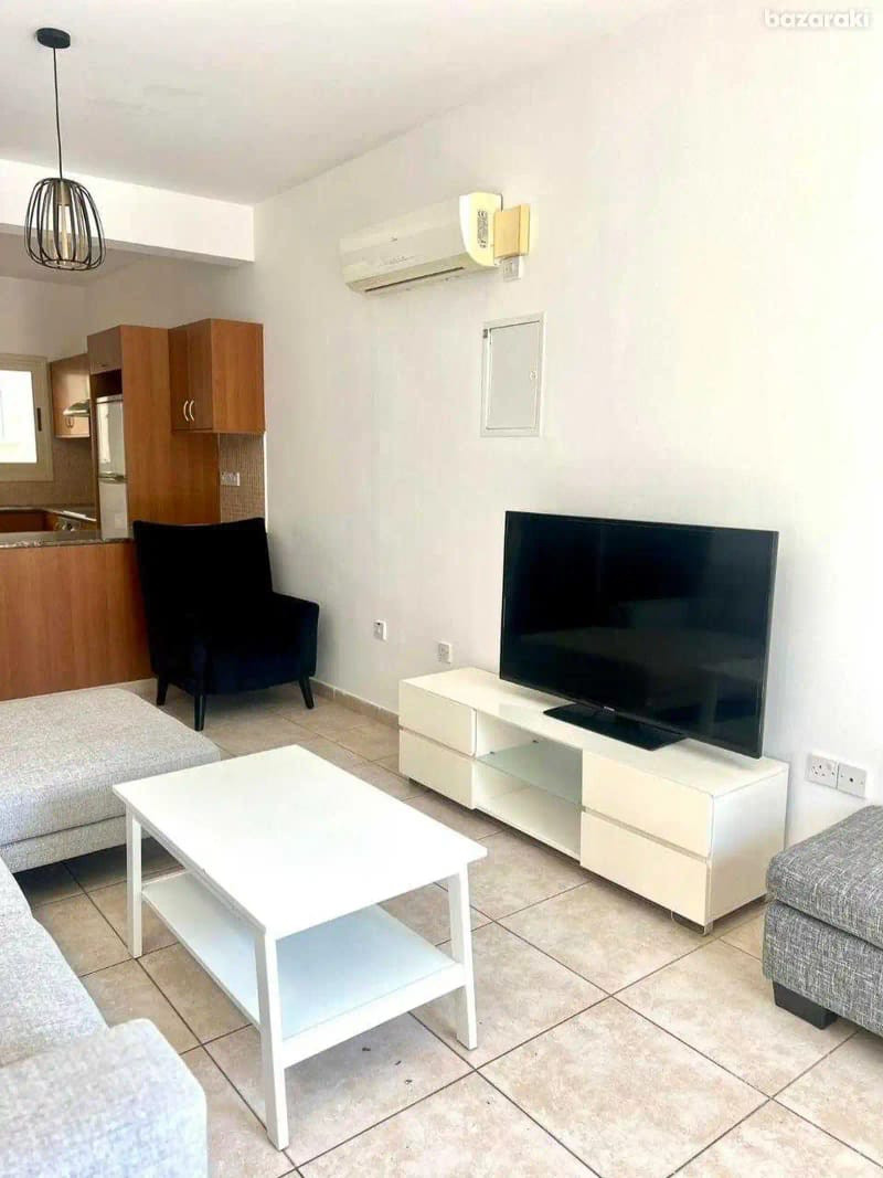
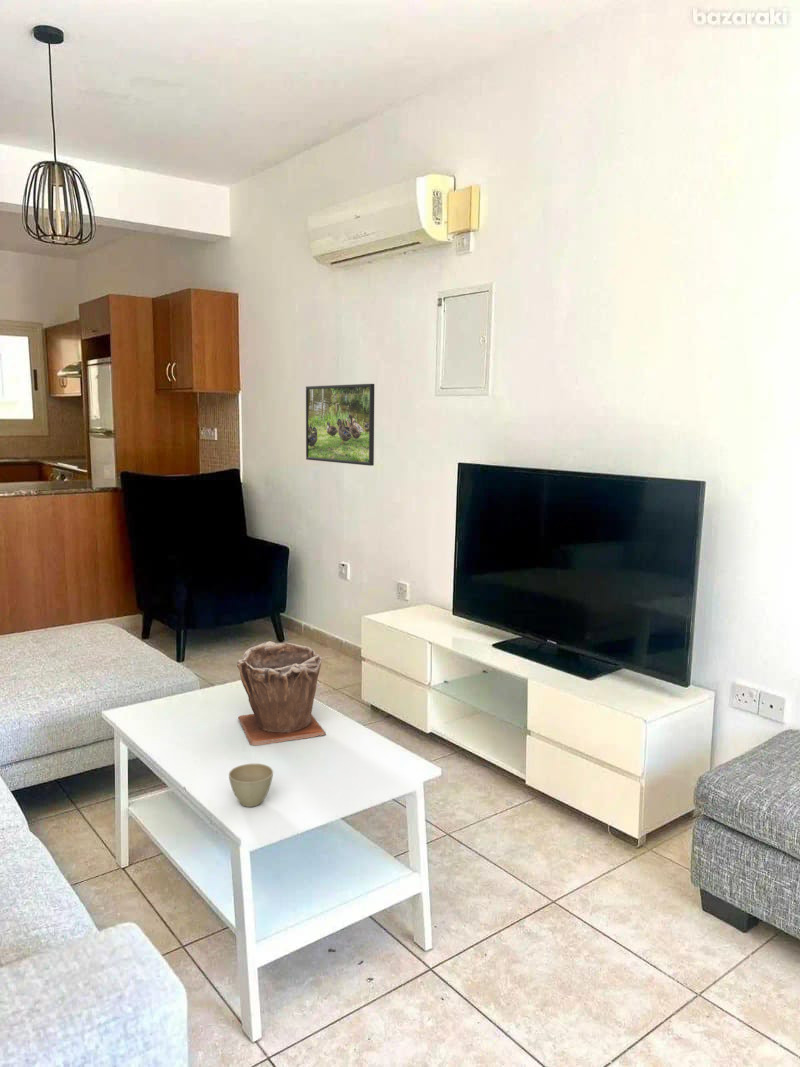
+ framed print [305,383,375,467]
+ flower pot [228,763,274,808]
+ plant pot [236,640,327,746]
